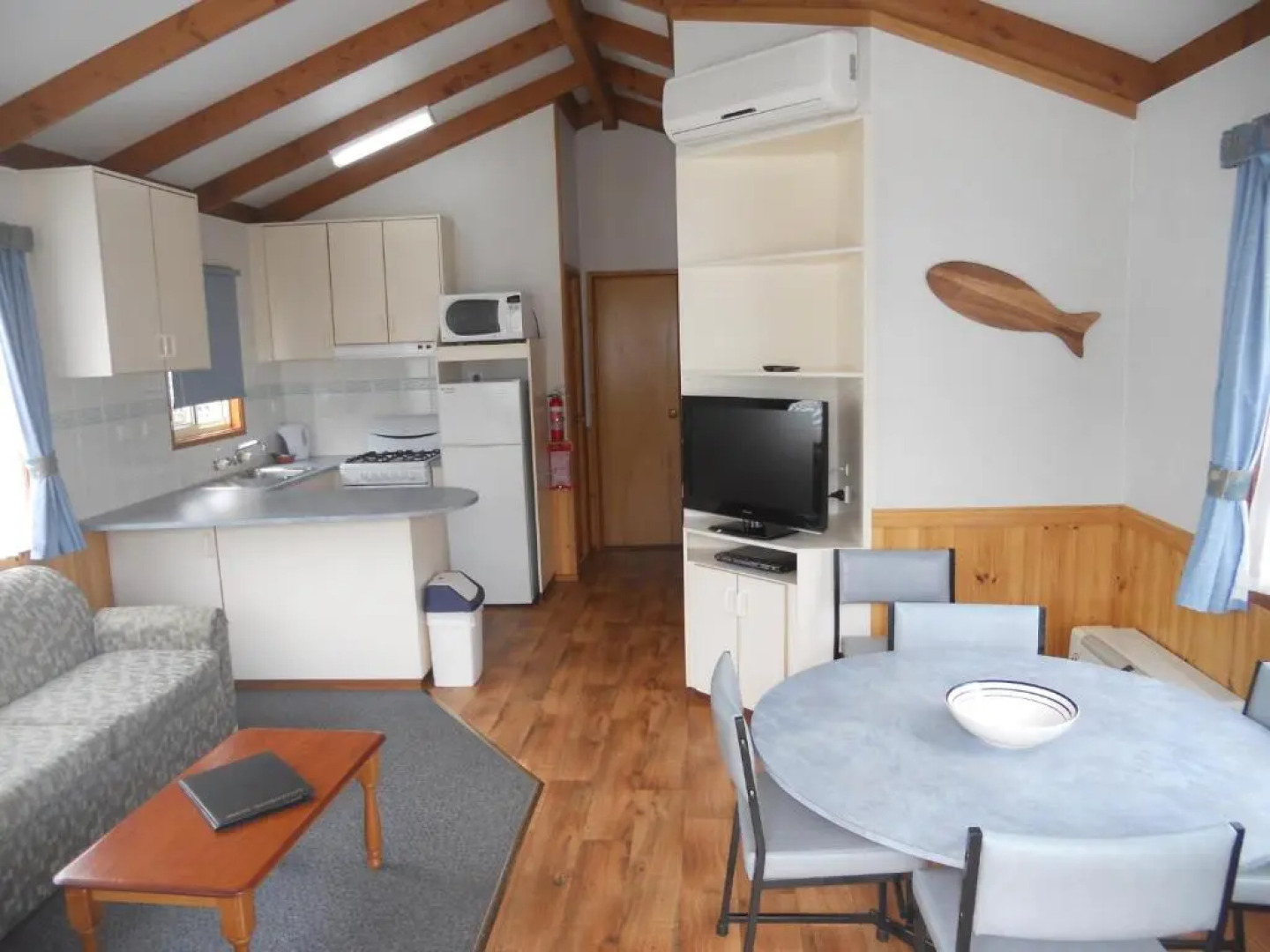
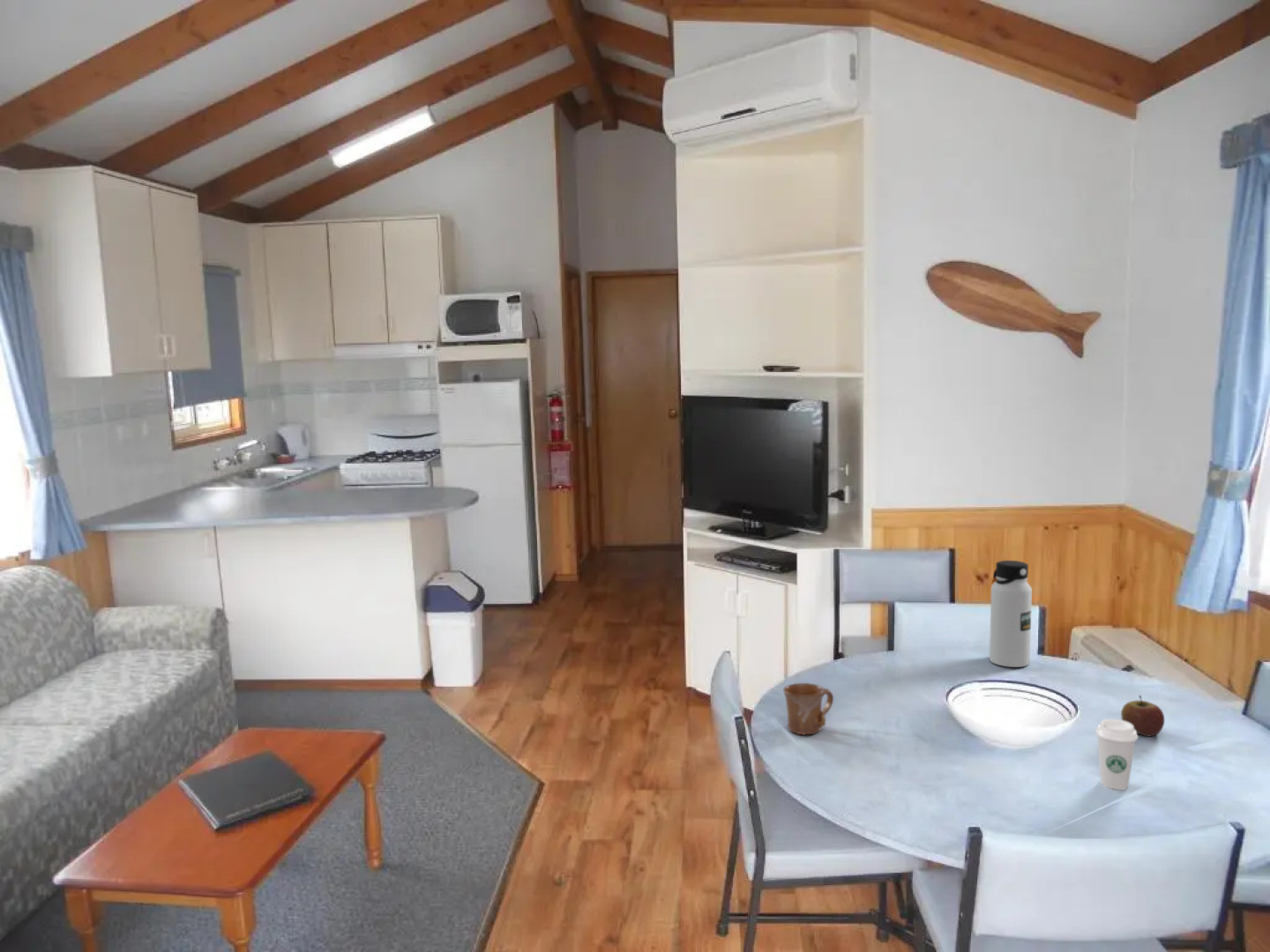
+ apple [1120,695,1165,737]
+ mug [782,682,834,736]
+ water bottle [989,560,1033,668]
+ coffee cup [1094,718,1139,791]
